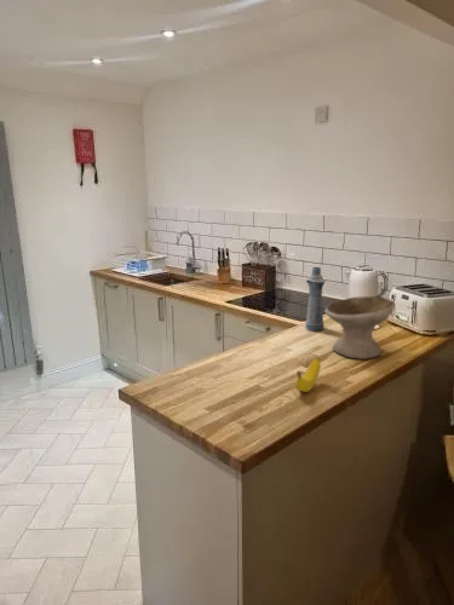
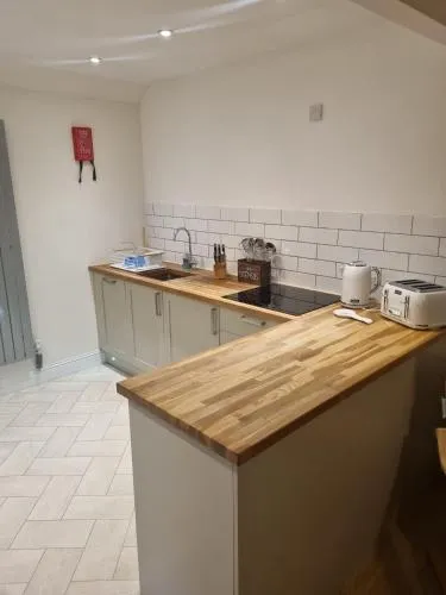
- bowl [323,295,396,361]
- banana [294,357,322,393]
- bottle [304,266,326,333]
